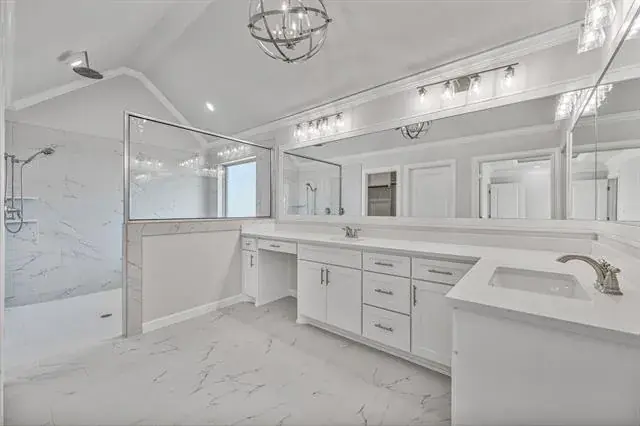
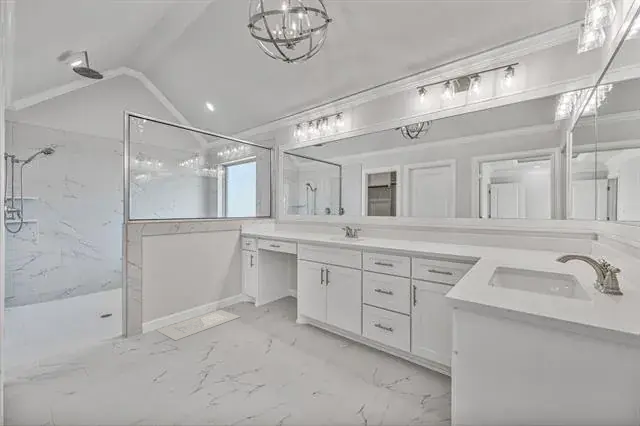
+ bath mat [155,309,241,341]
